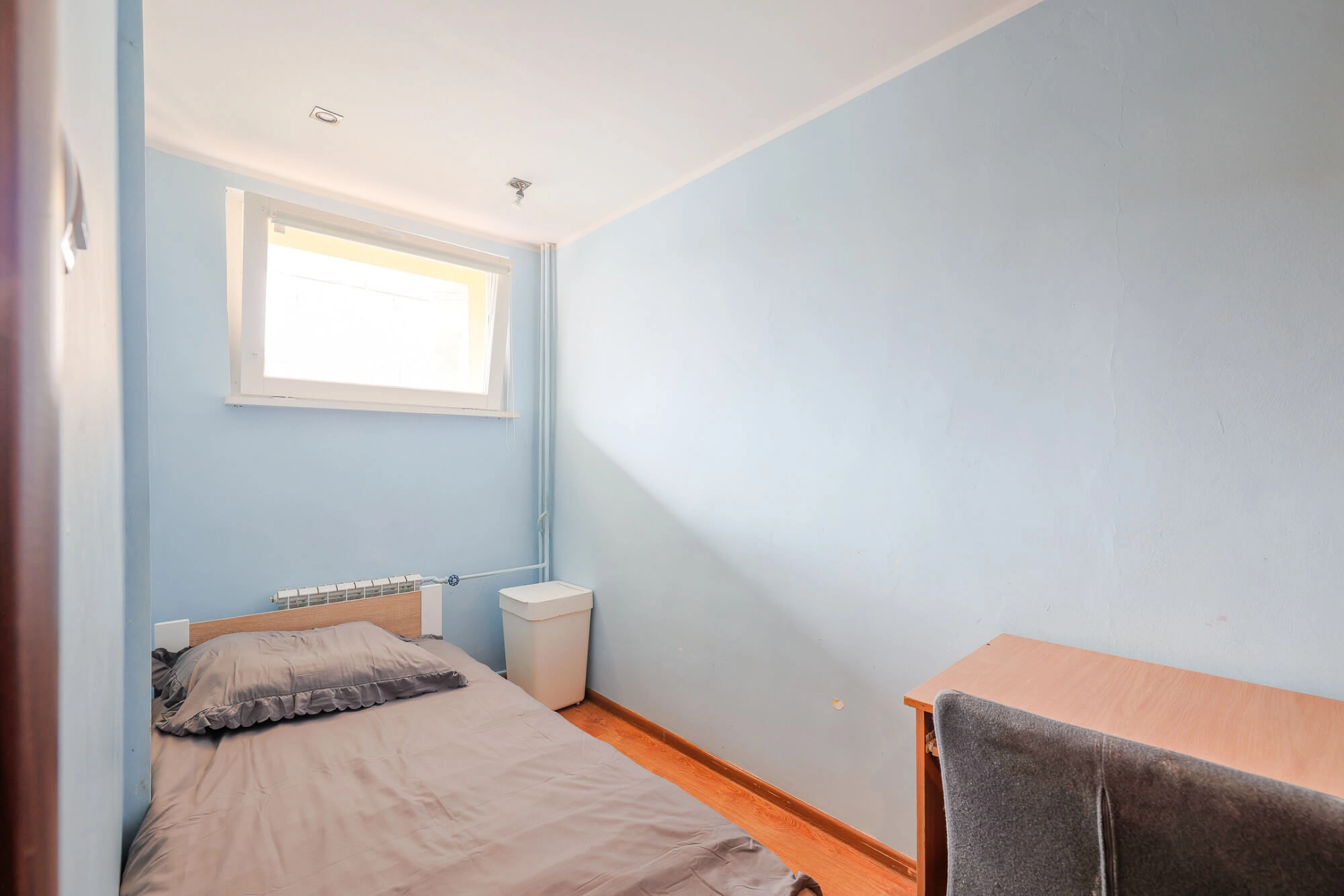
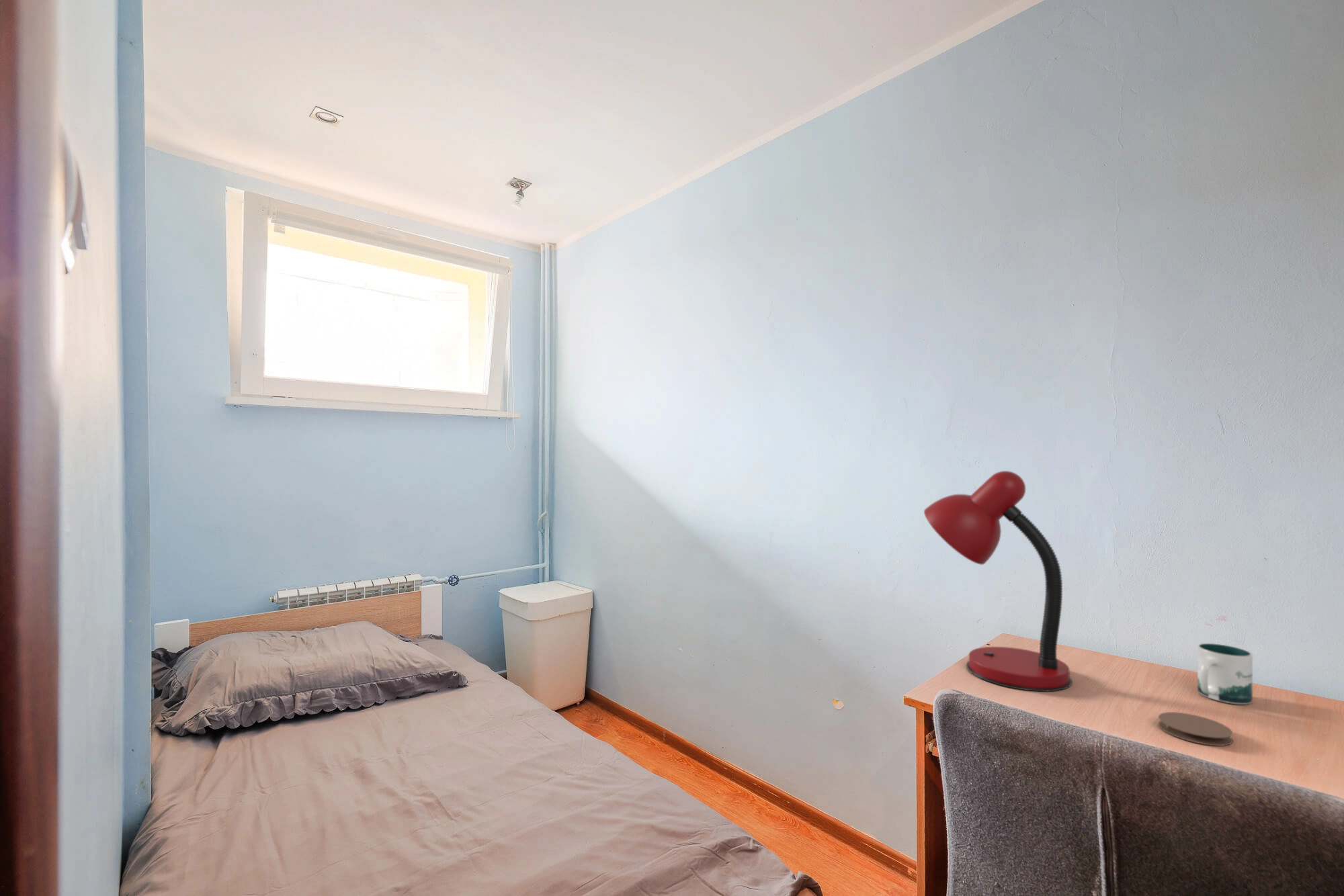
+ desk lamp [923,470,1073,692]
+ coaster [1158,711,1234,746]
+ mug [1197,643,1253,705]
